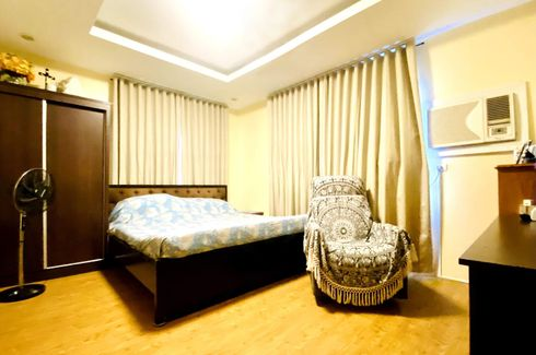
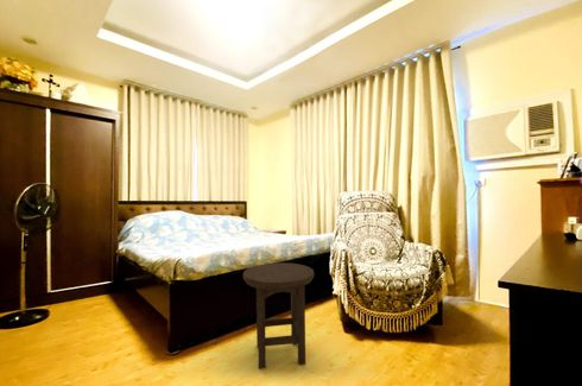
+ stool [242,261,315,371]
